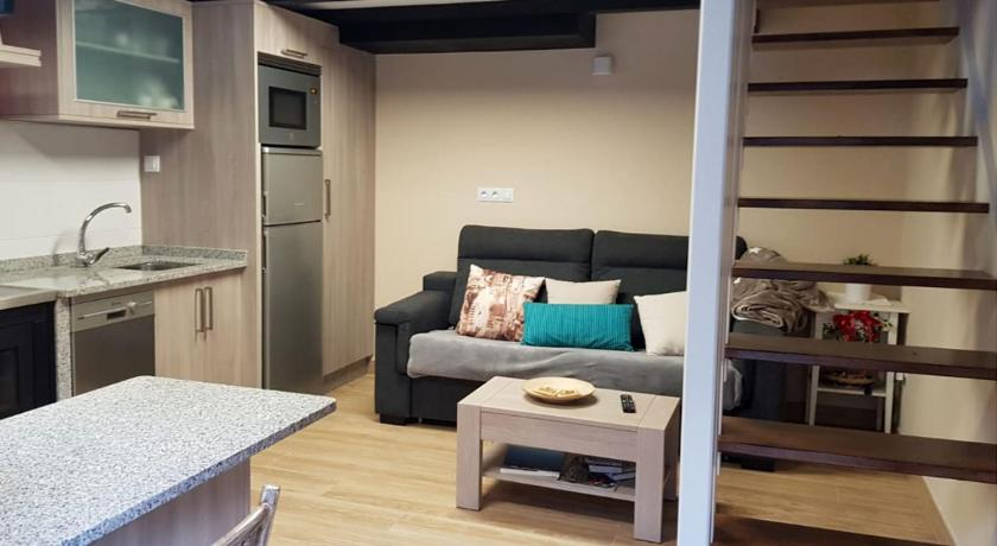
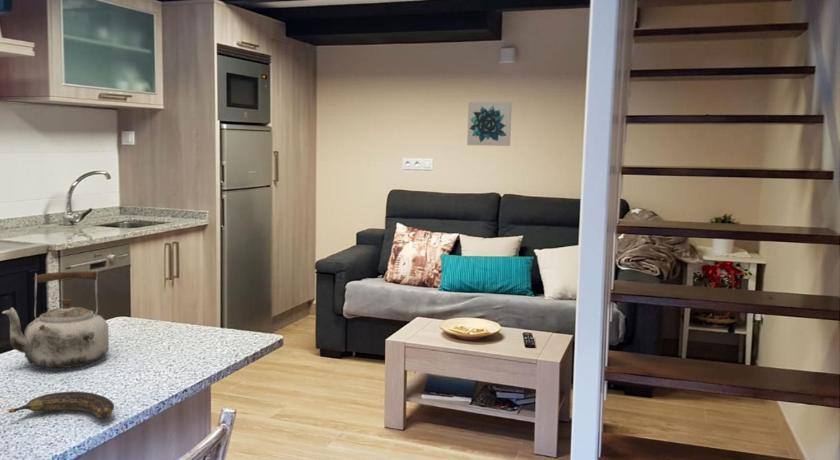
+ kettle [1,268,110,369]
+ wall art [466,101,513,147]
+ banana [6,391,115,419]
